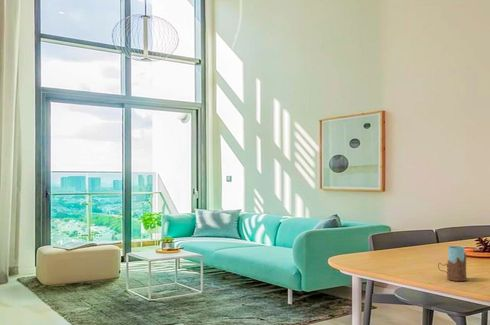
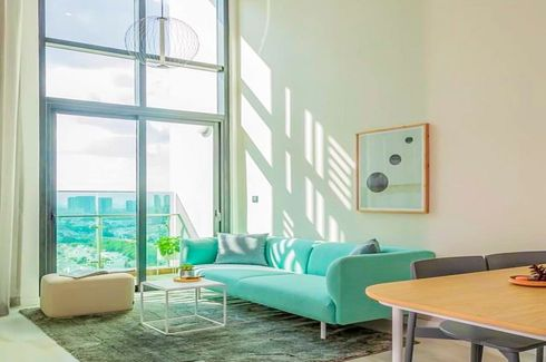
- drinking glass [437,245,468,282]
